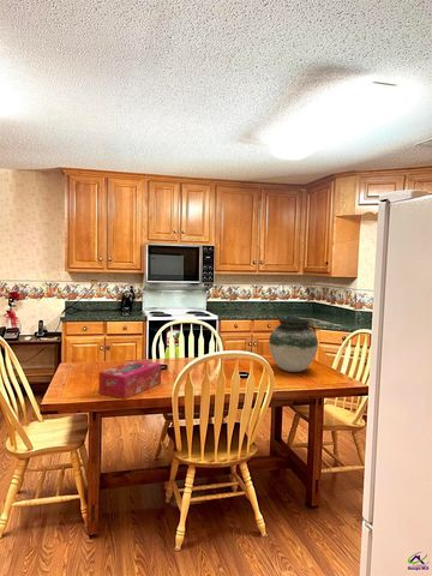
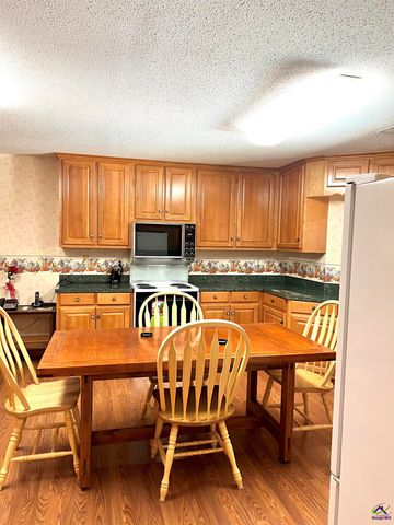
- tissue box [97,359,162,401]
- vase [268,317,319,373]
